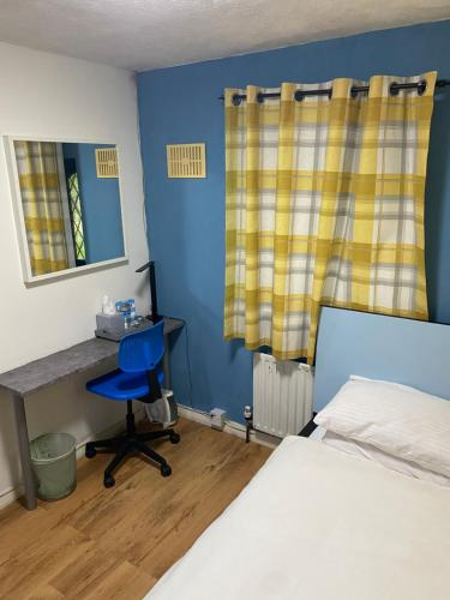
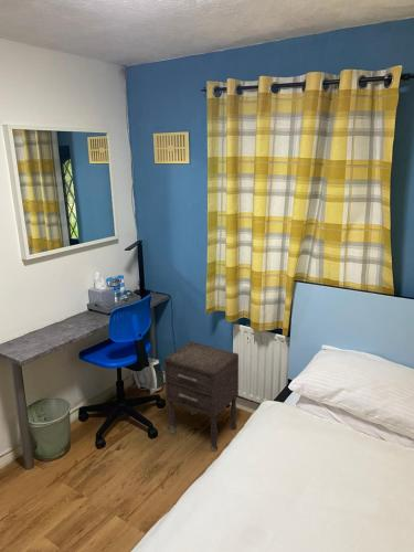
+ nightstand [163,341,240,453]
